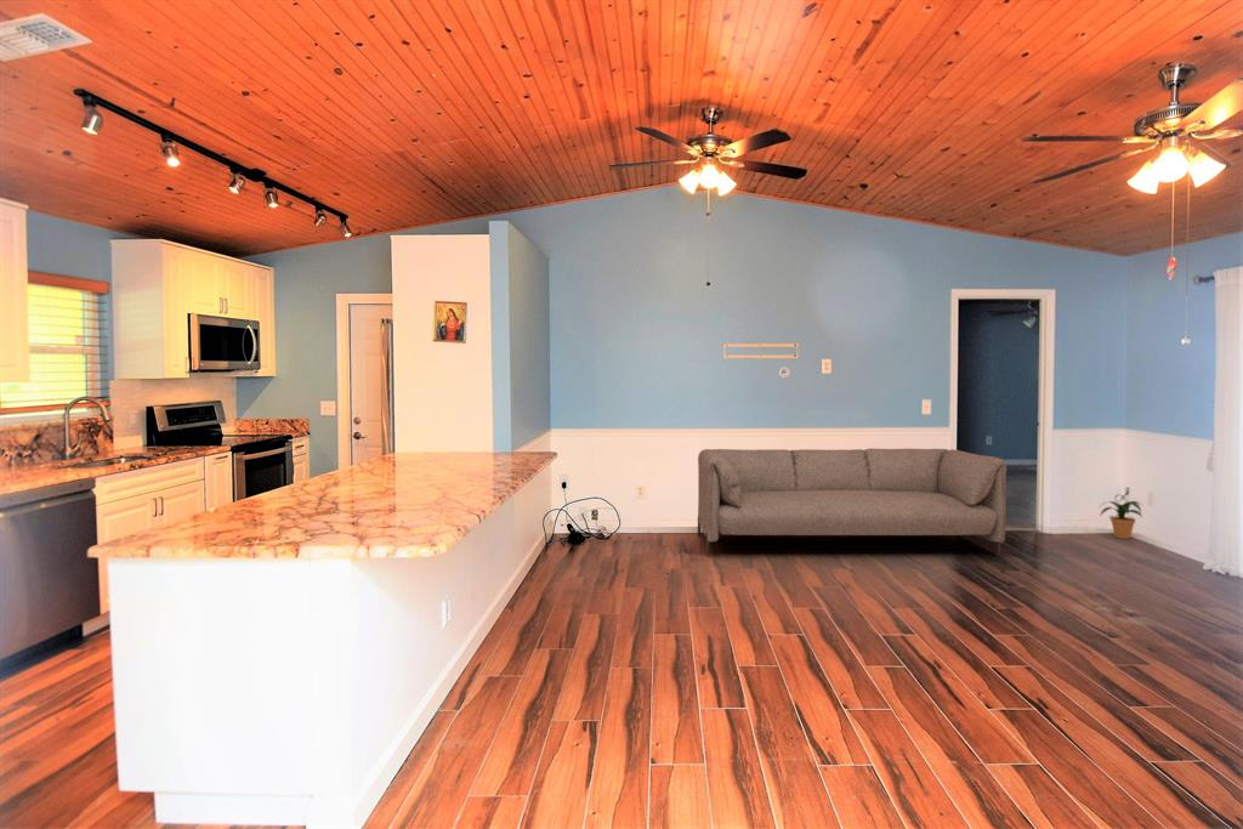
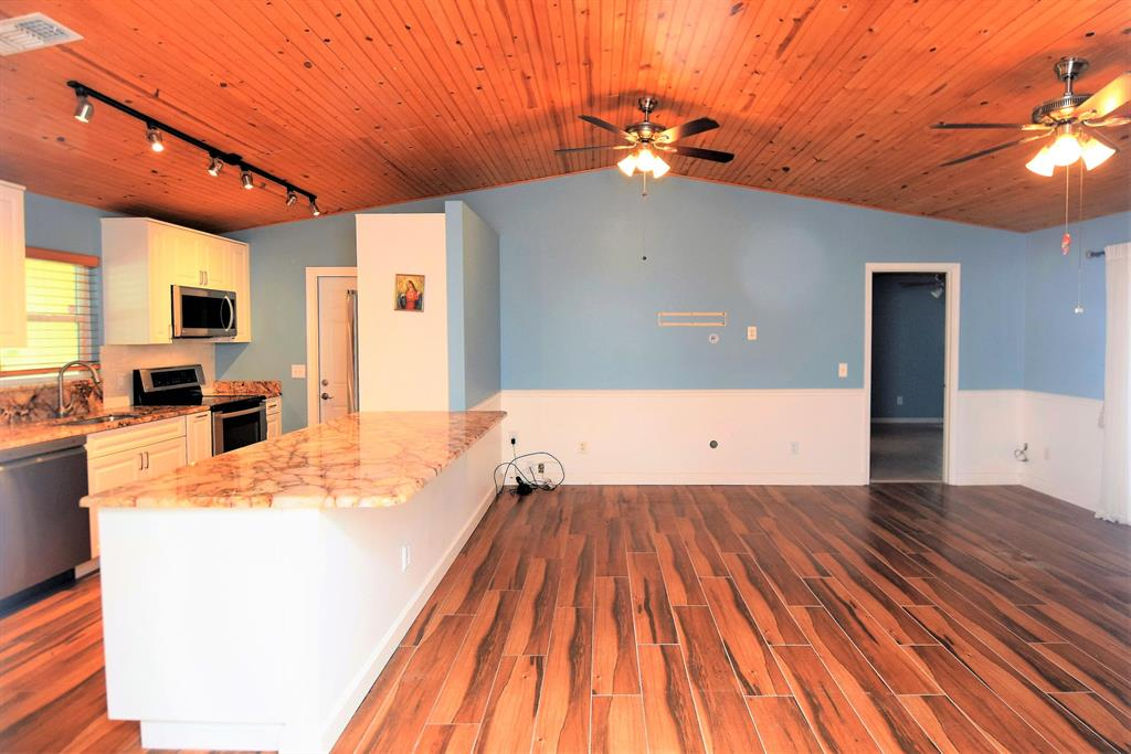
- potted plant [1099,500,1145,540]
- sofa [697,447,1008,557]
